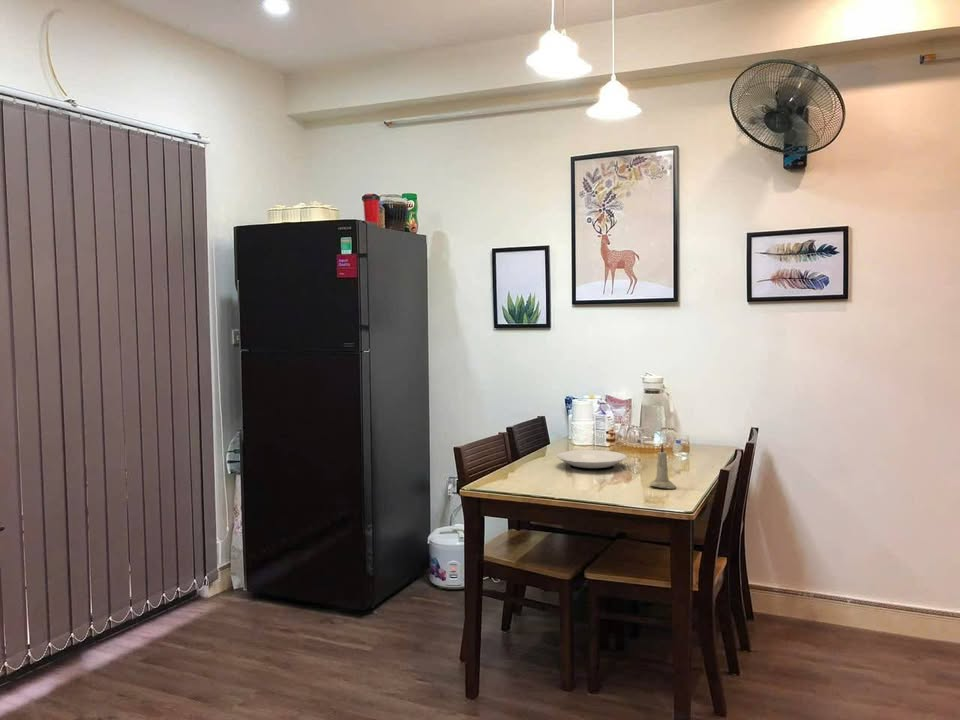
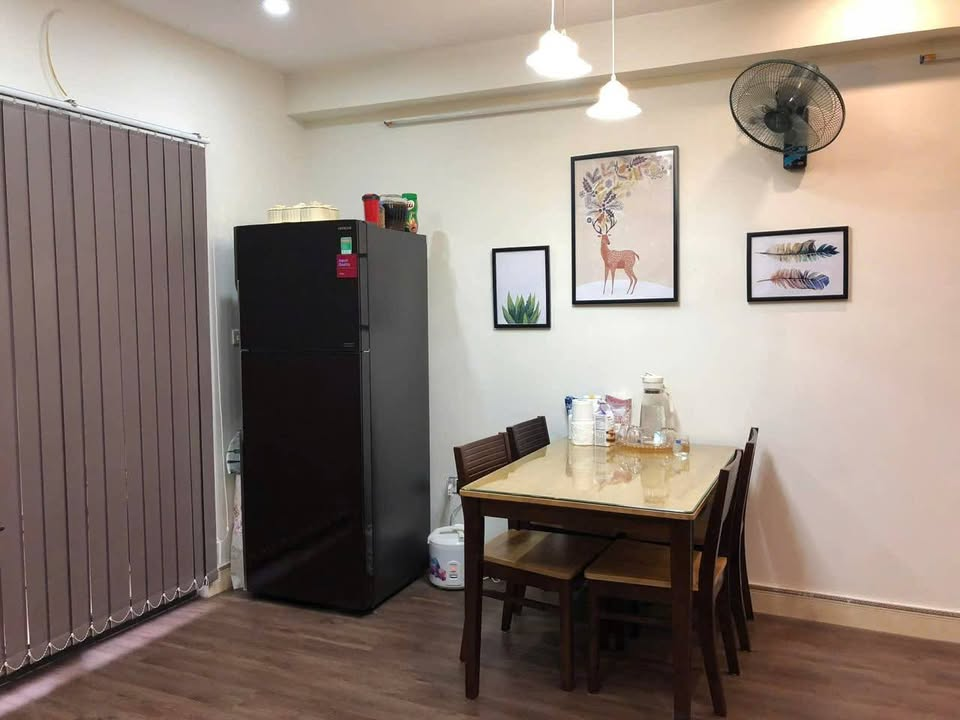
- plate [556,449,628,471]
- candle [649,442,677,490]
